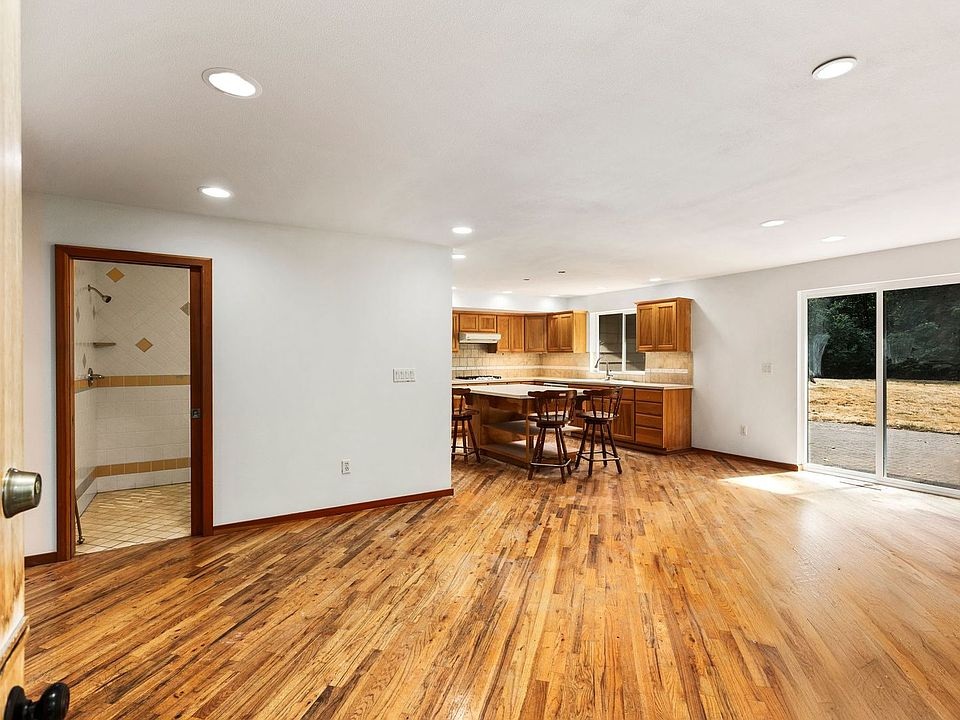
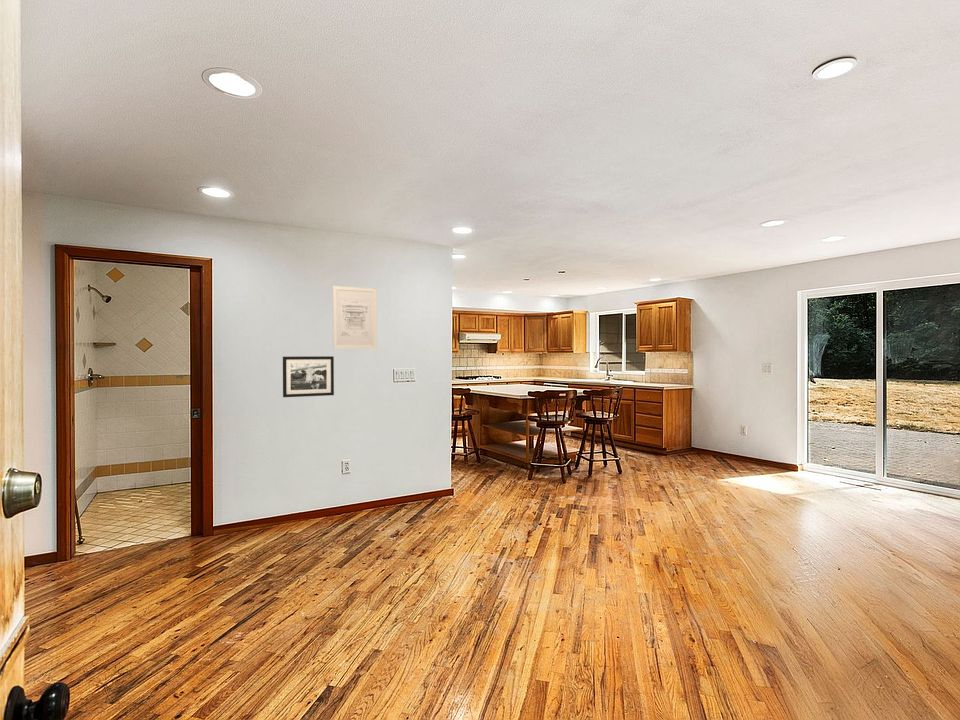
+ picture frame [282,355,335,398]
+ wall art [332,285,378,350]
